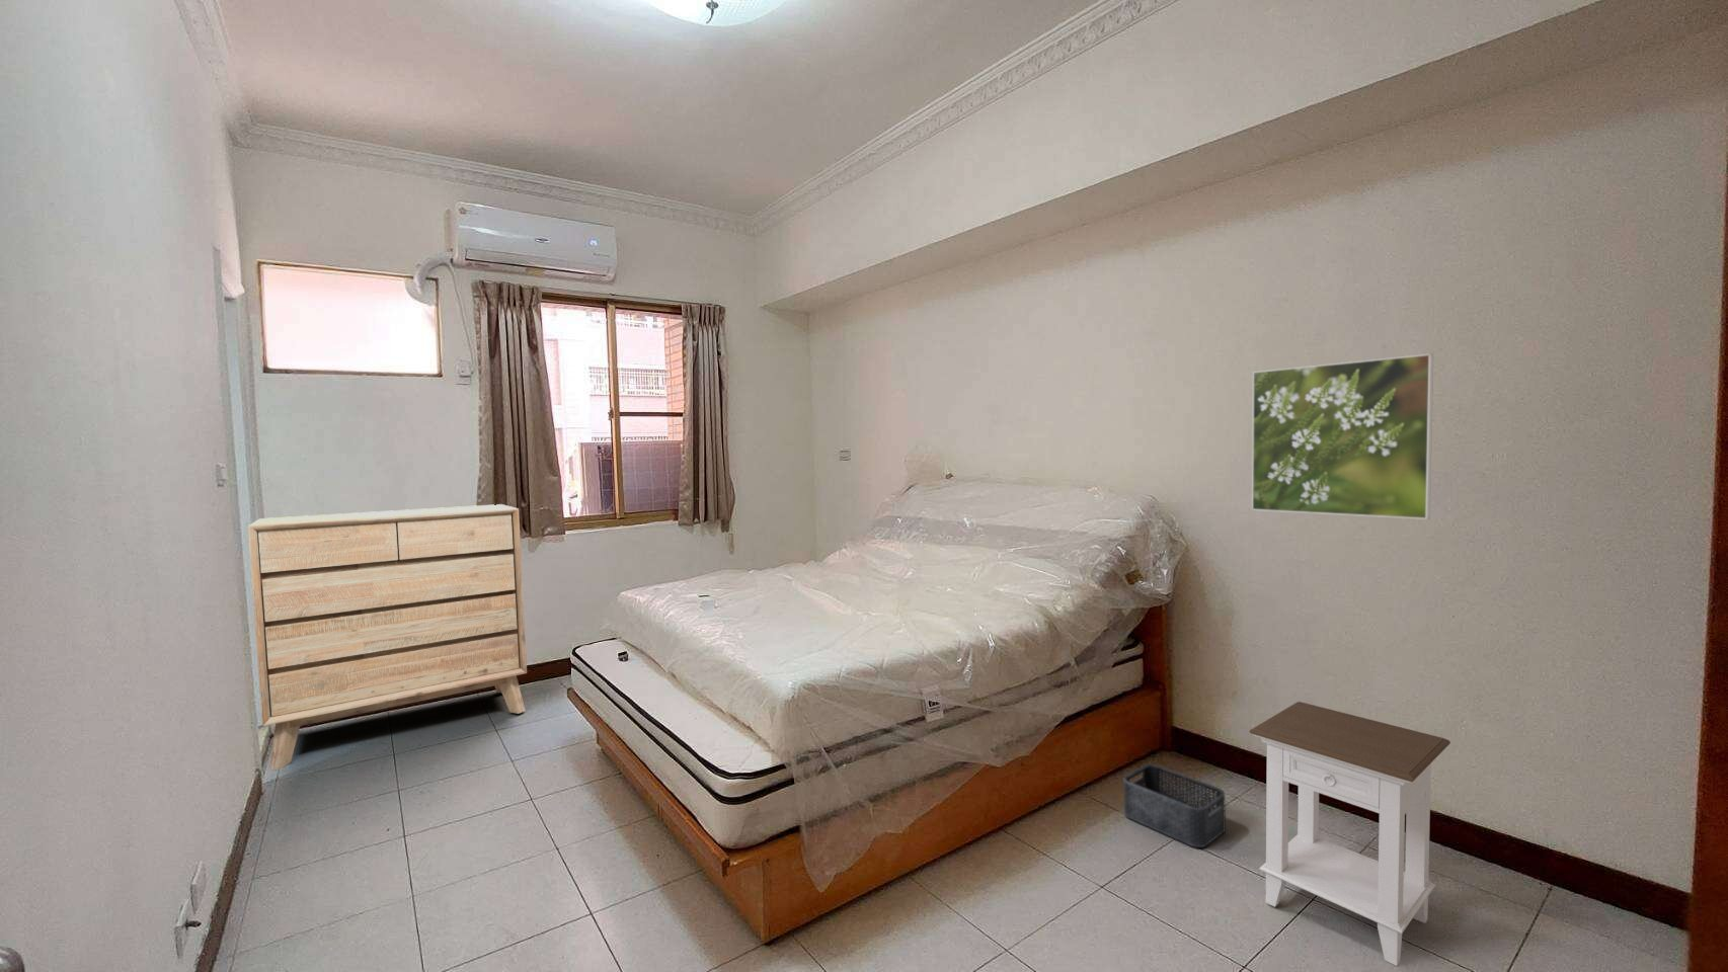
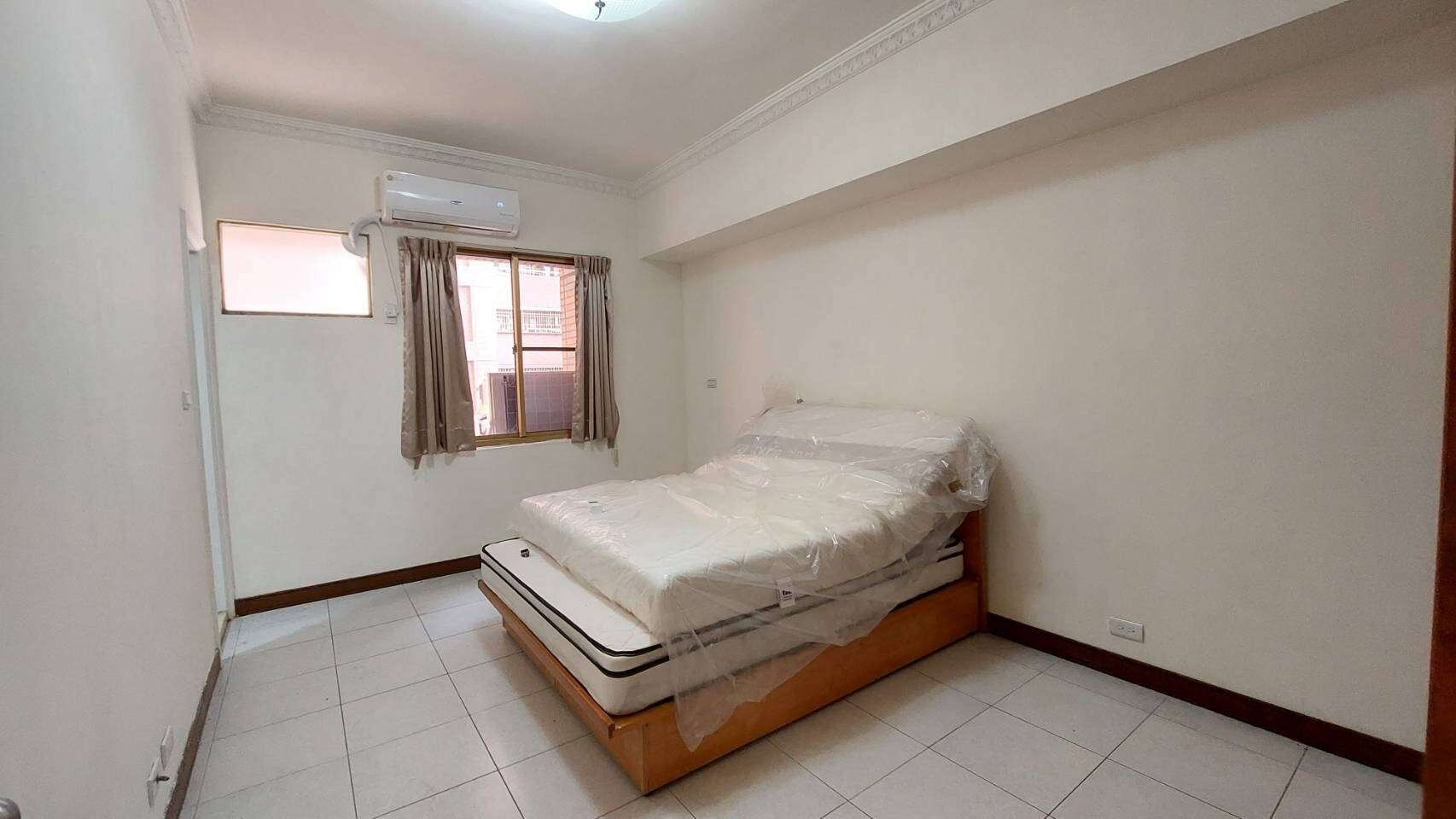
- dresser [247,503,528,770]
- storage bin [1123,763,1227,849]
- nightstand [1249,700,1451,967]
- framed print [1251,352,1434,521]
